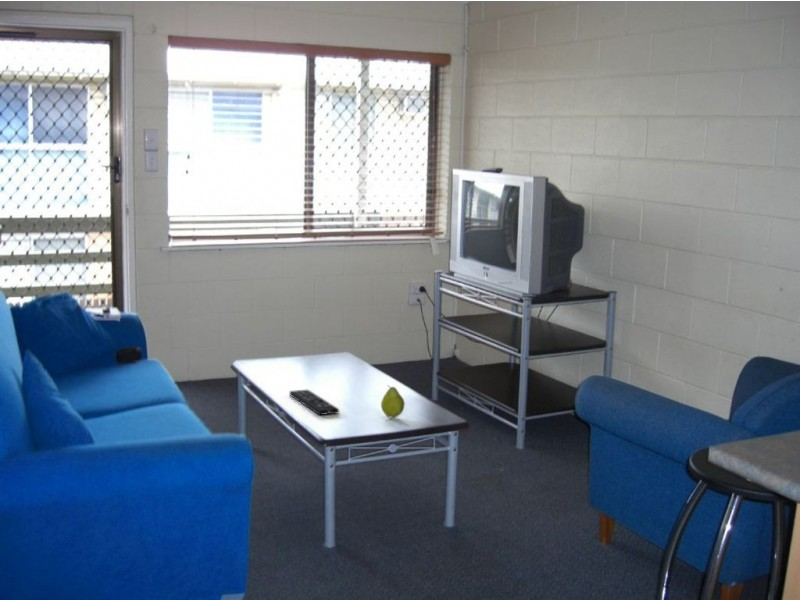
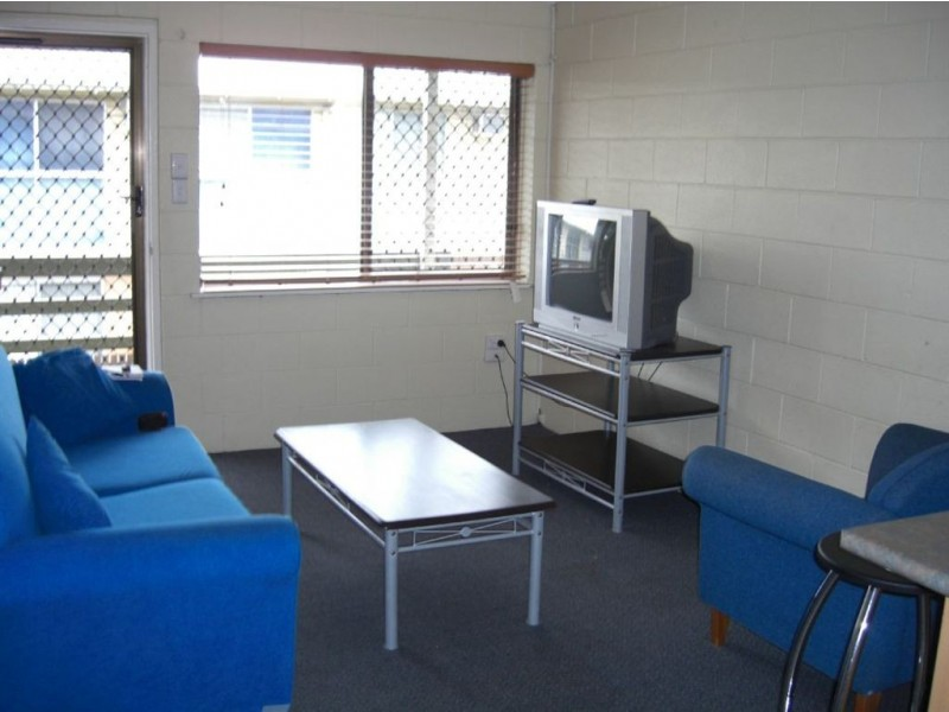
- fruit [380,384,406,419]
- remote control [289,389,340,416]
